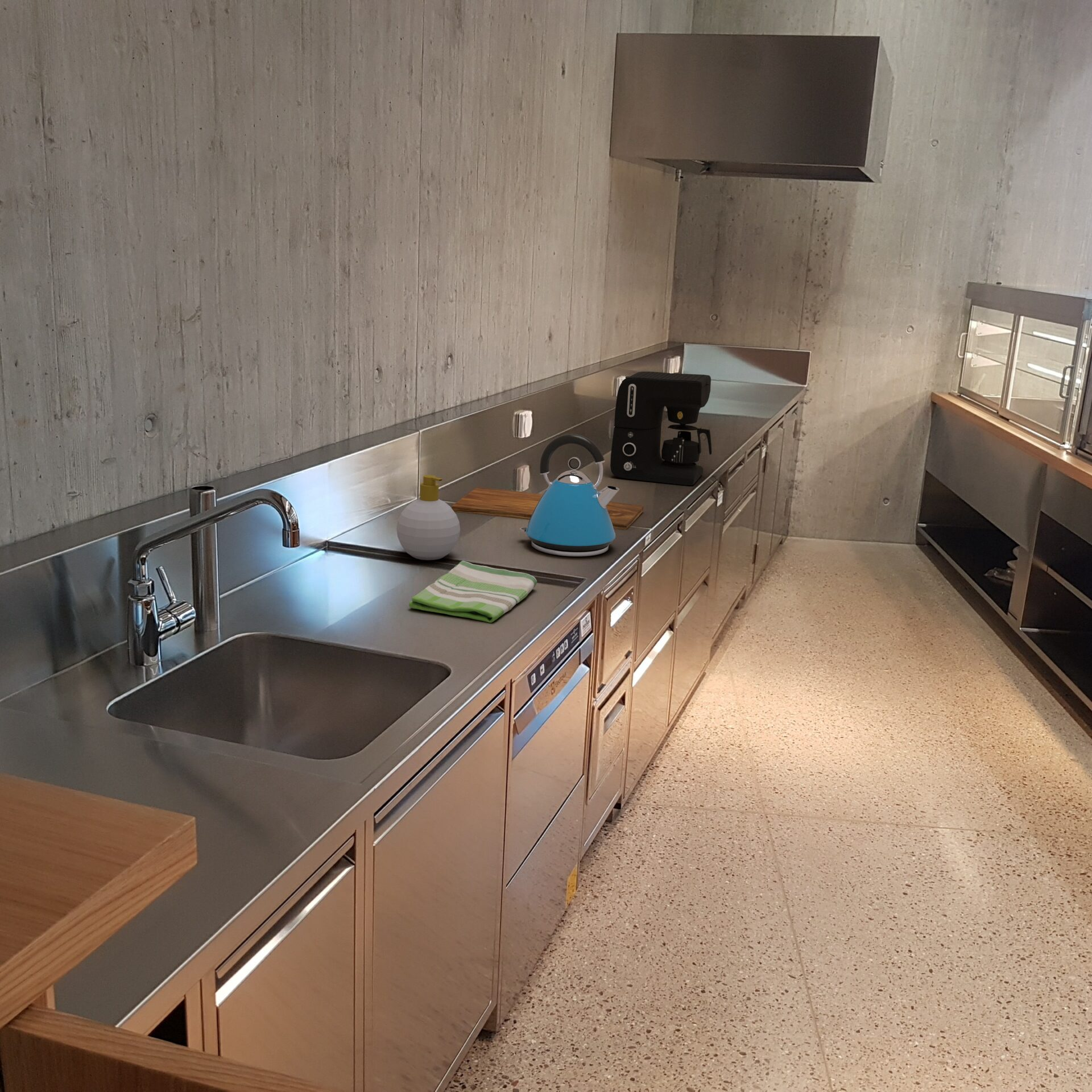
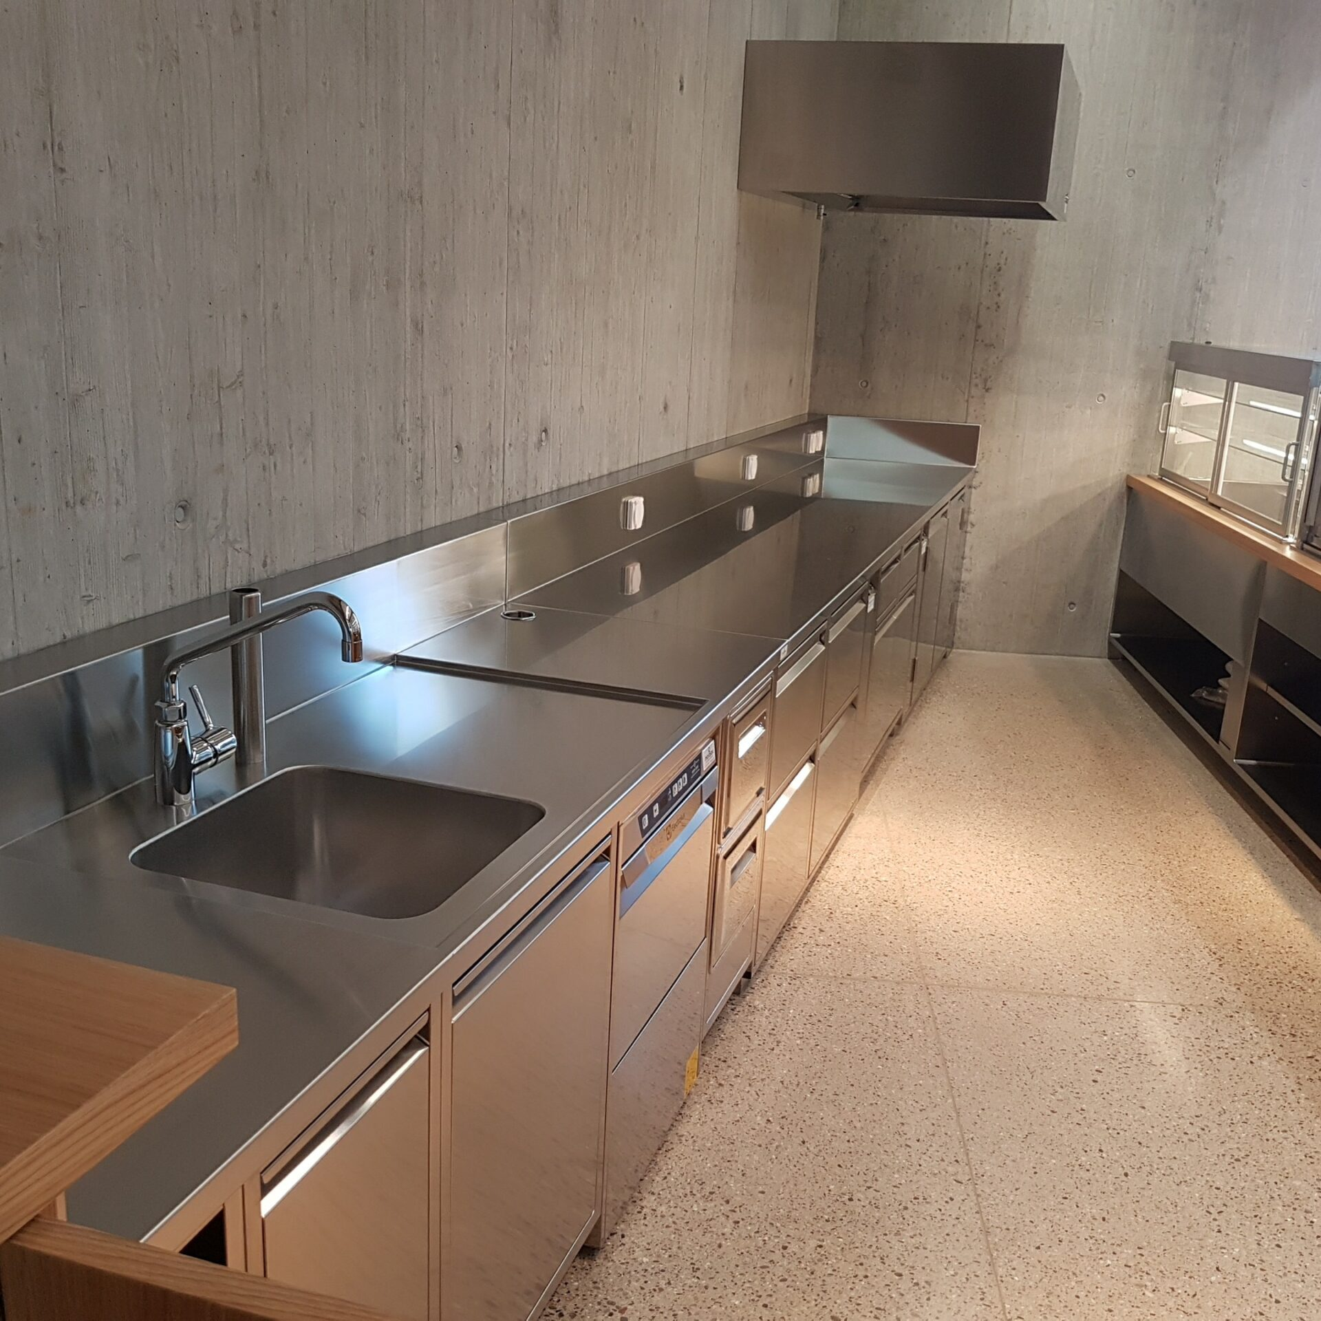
- dish towel [408,560,537,623]
- cutting board [451,487,644,530]
- kettle [519,433,620,557]
- soap bottle [396,474,461,561]
- coffee maker [610,371,712,486]
